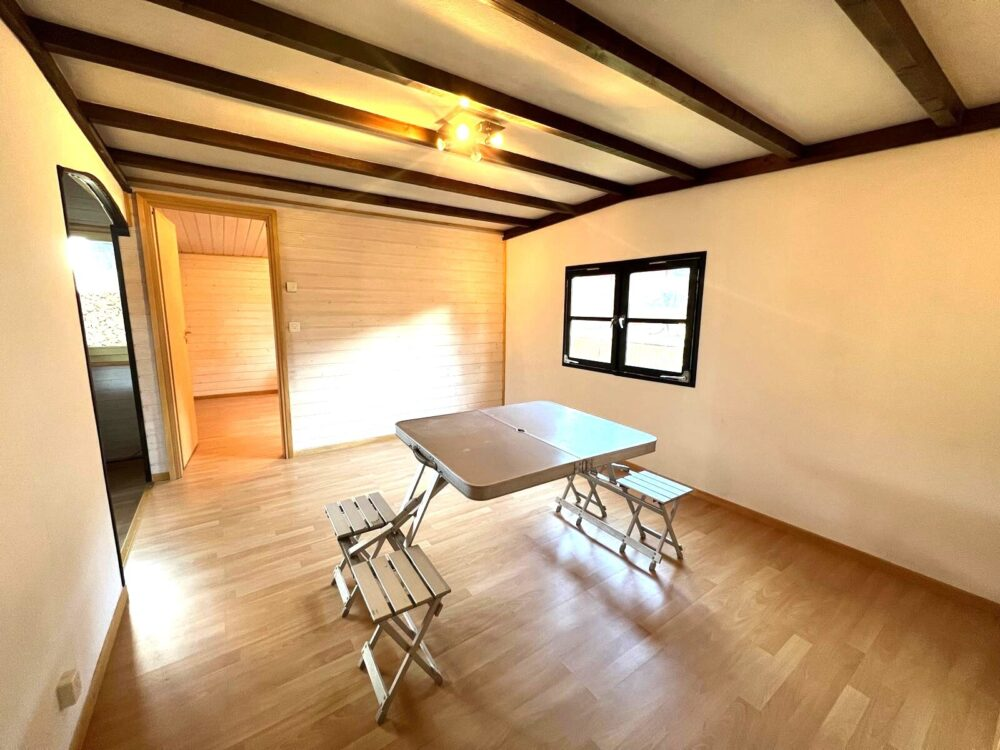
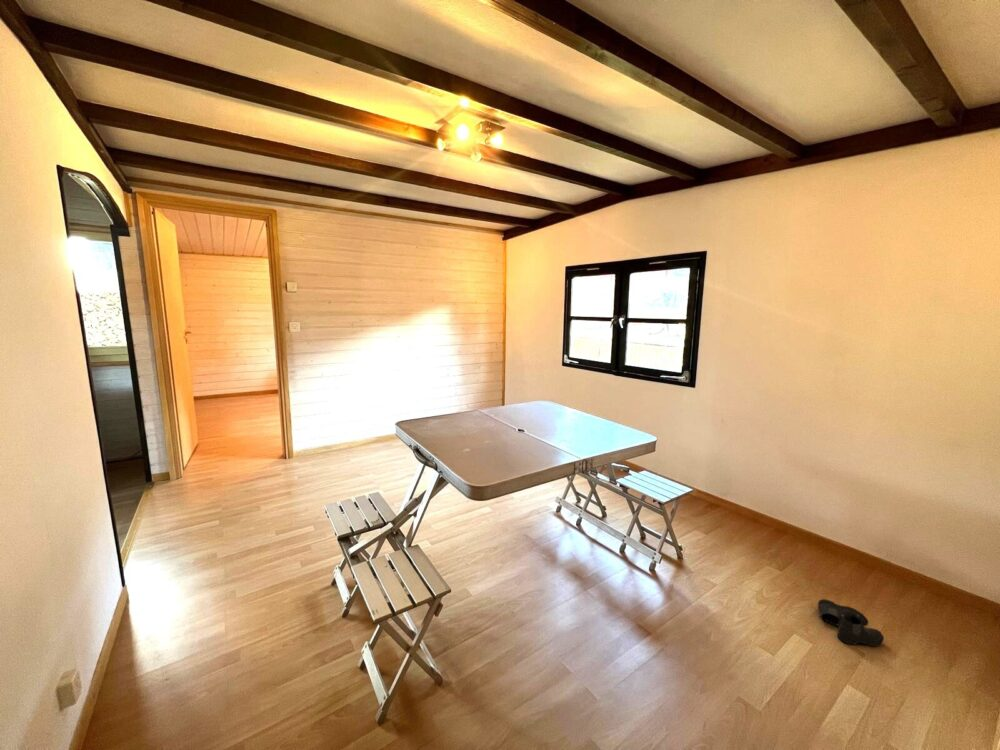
+ boots [817,598,885,647]
